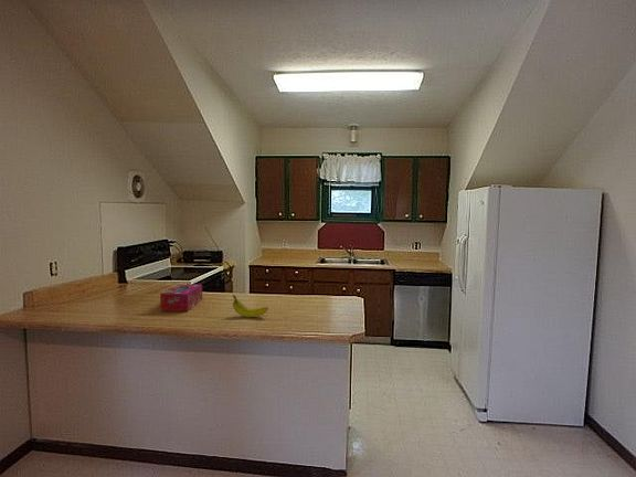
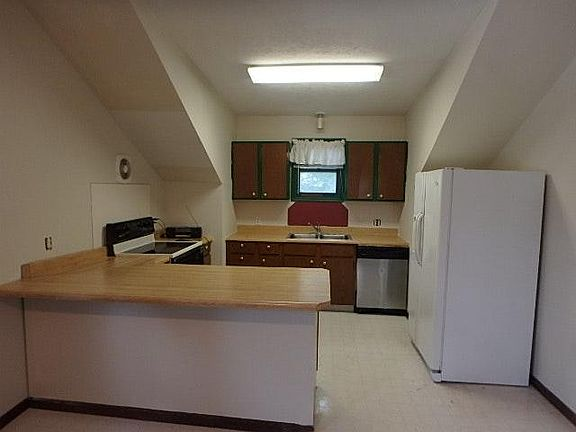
- fruit [232,294,268,318]
- tissue box [159,283,203,312]
